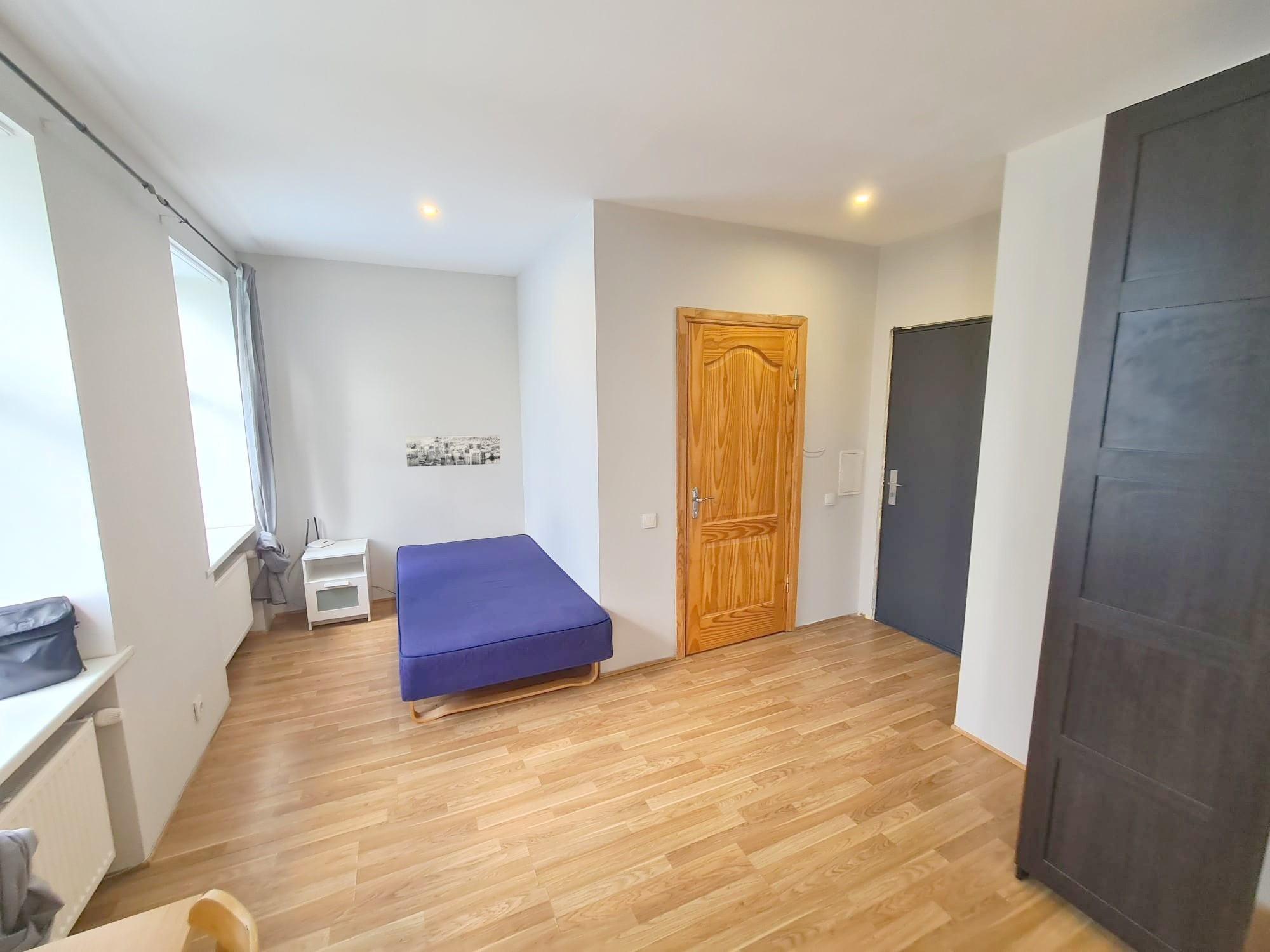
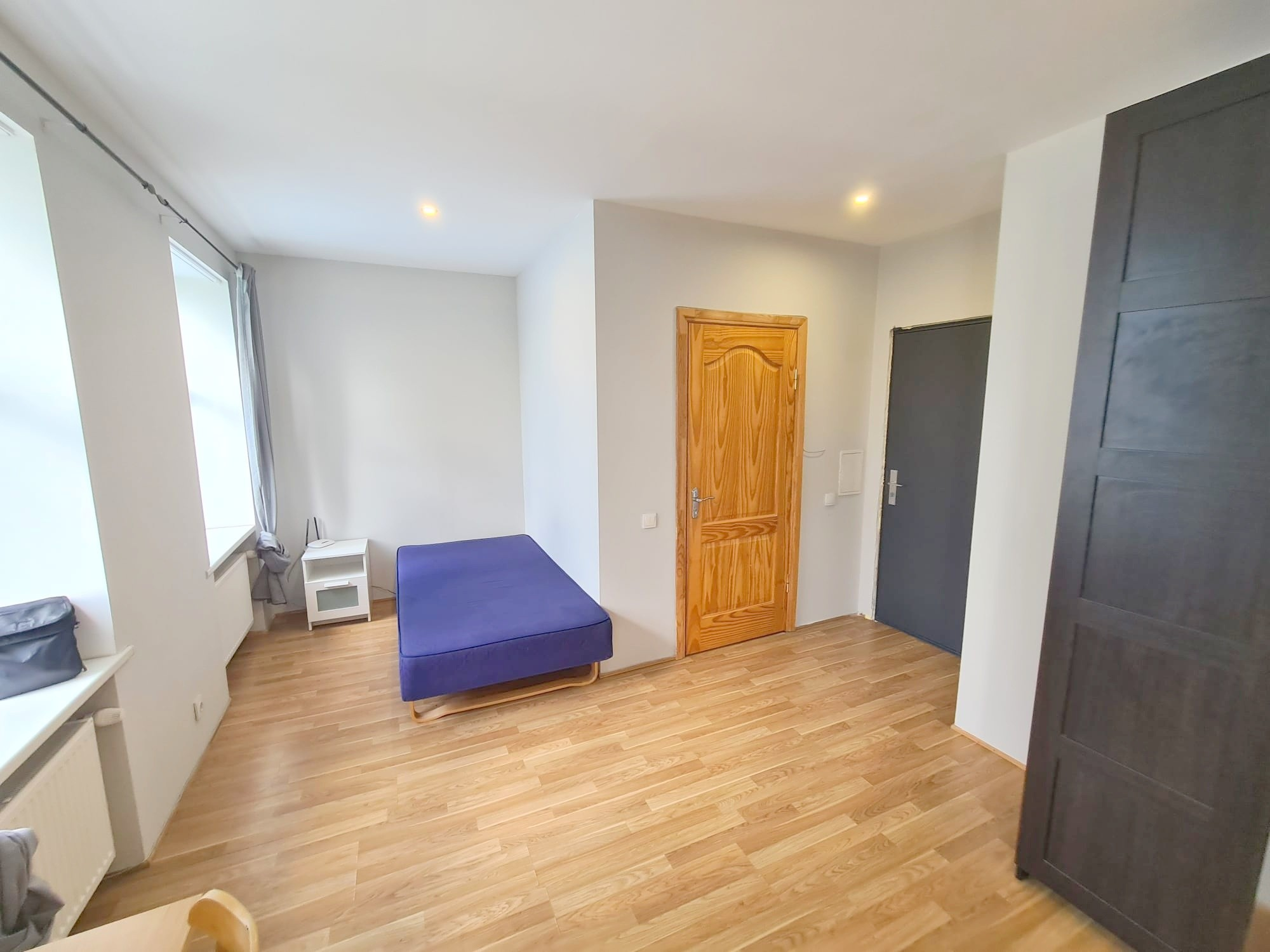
- wall art [405,435,501,468]
